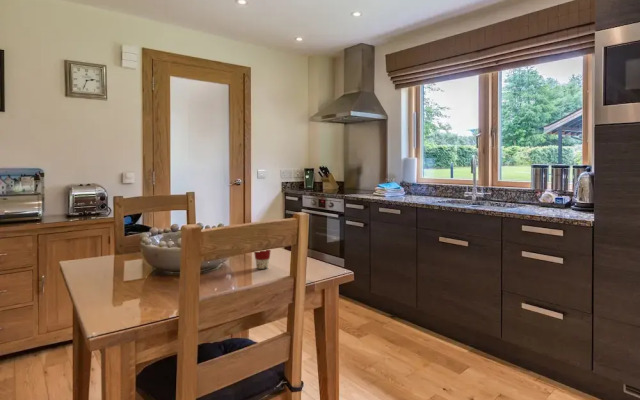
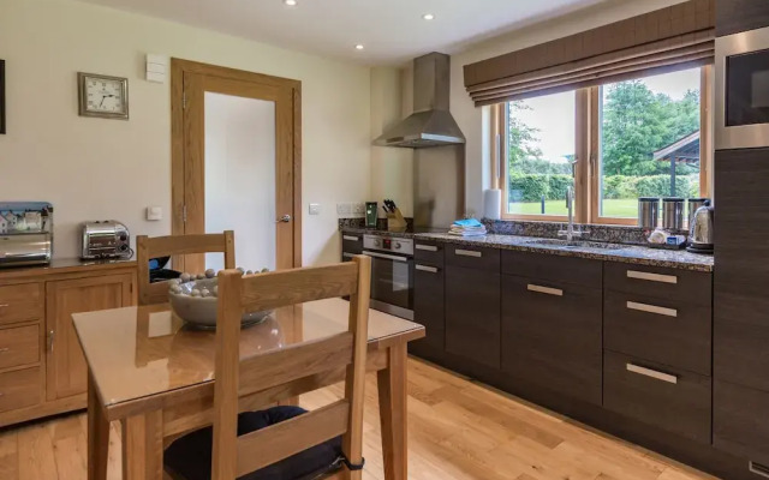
- coffee cup [253,249,272,270]
